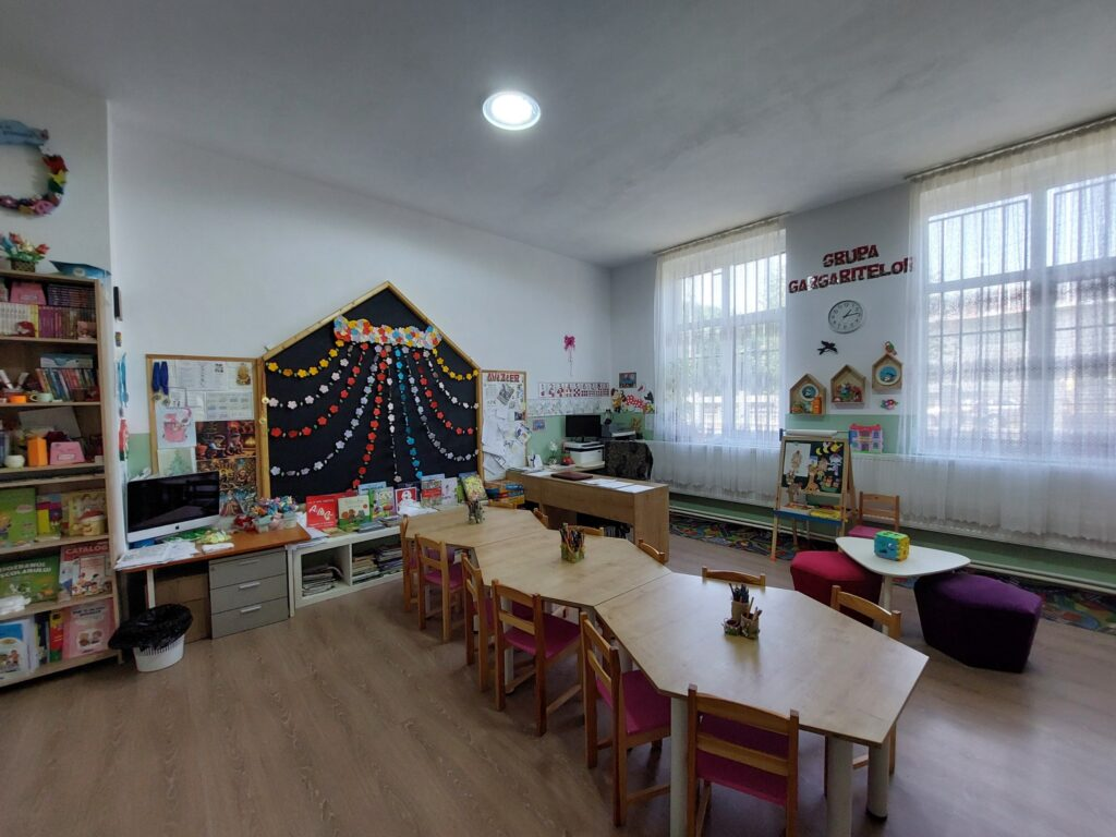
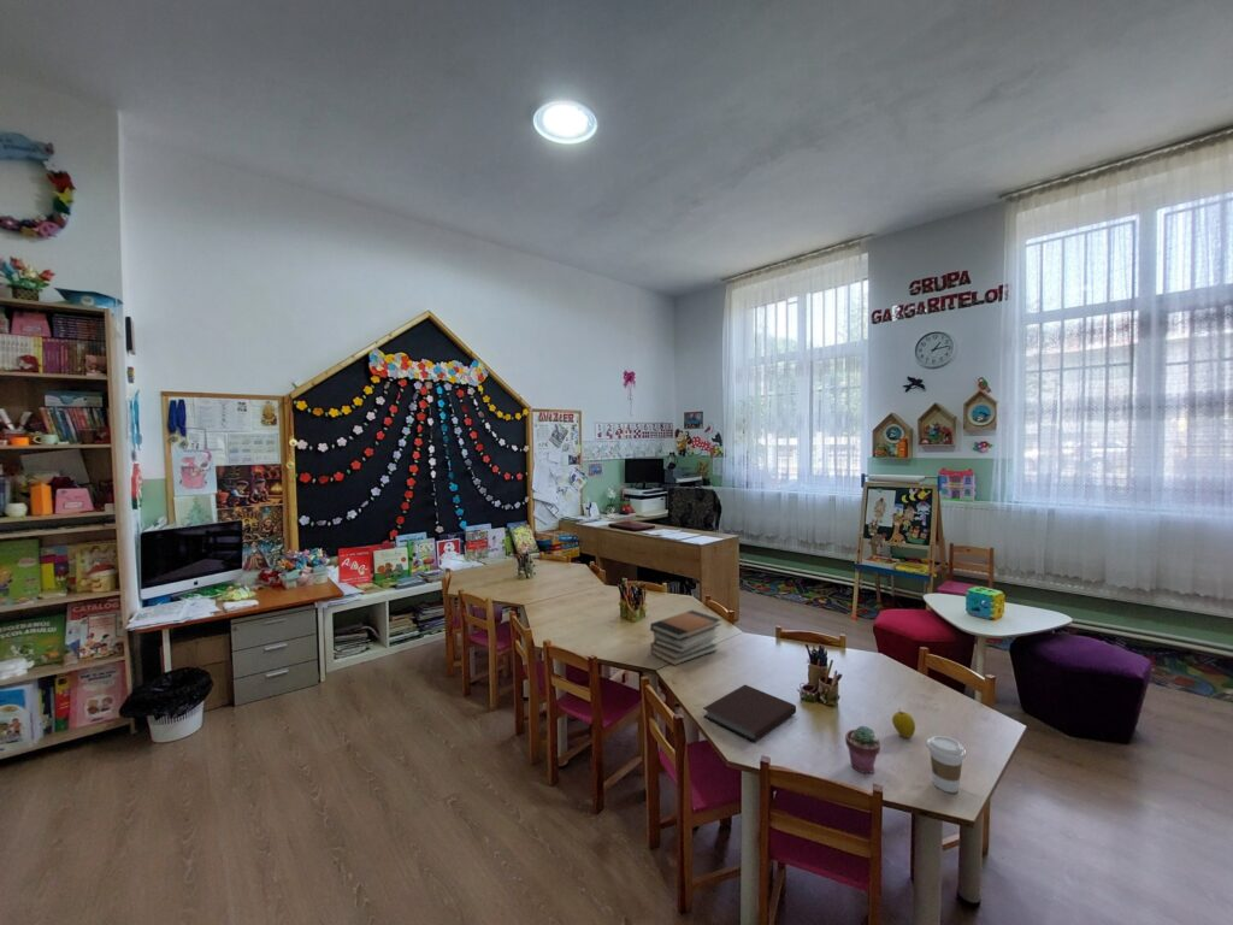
+ coffee cup [926,735,967,794]
+ book stack [649,609,722,666]
+ notebook [702,684,797,743]
+ apple [891,708,916,740]
+ potted succulent [844,725,881,774]
